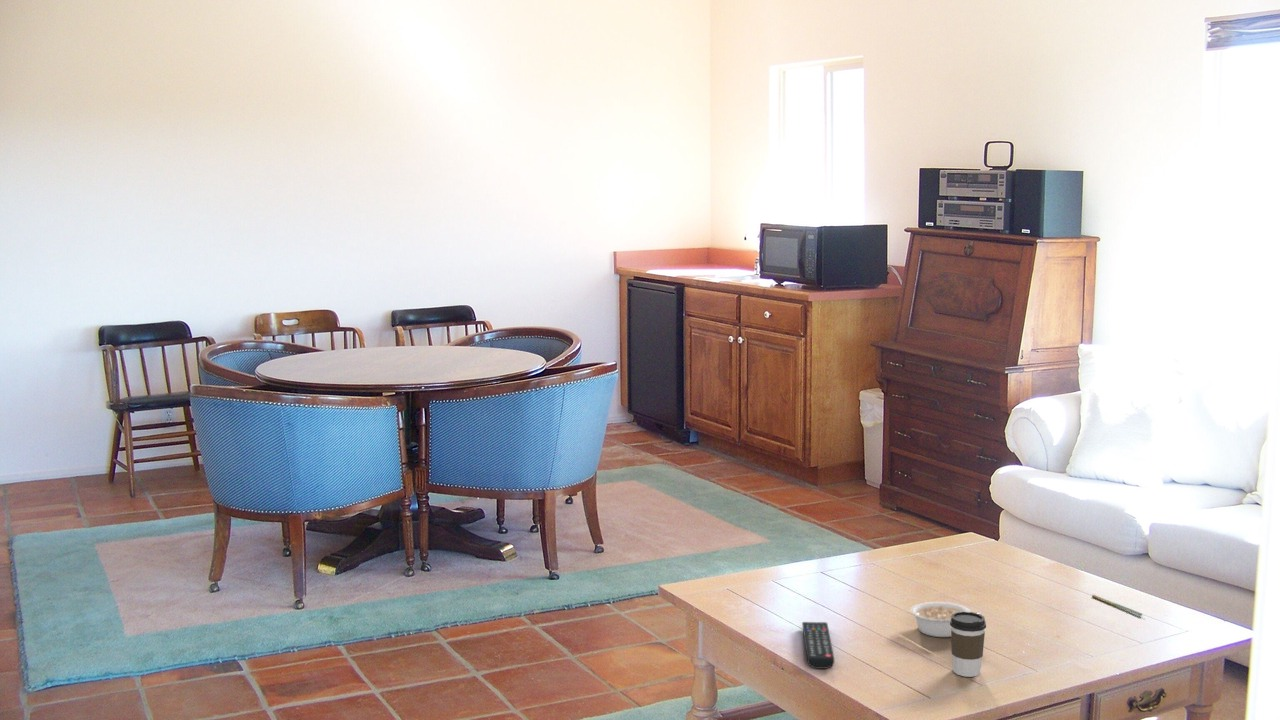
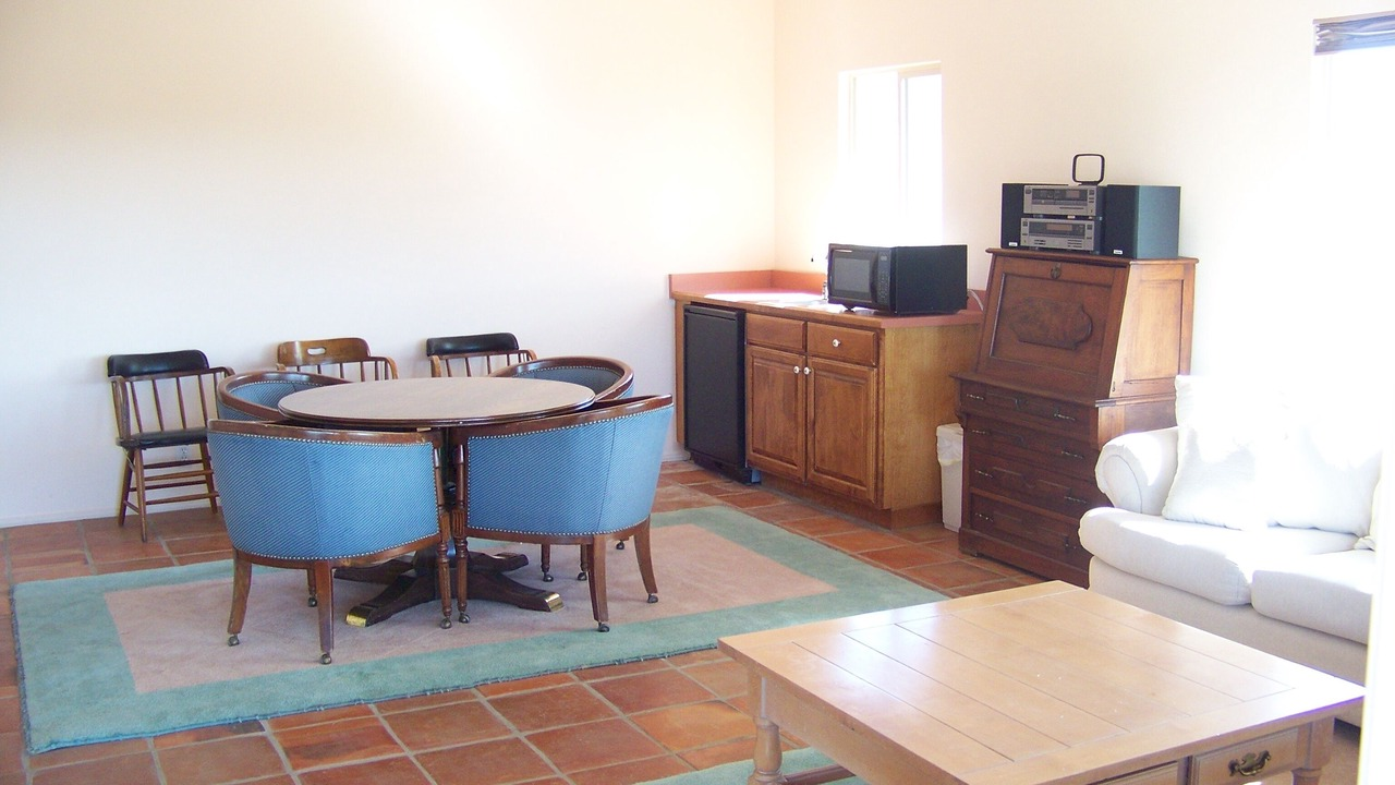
- legume [910,601,984,638]
- remote control [801,621,835,670]
- coffee cup [950,611,987,678]
- pen [1091,594,1143,617]
